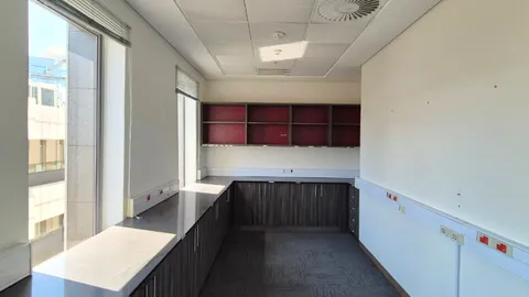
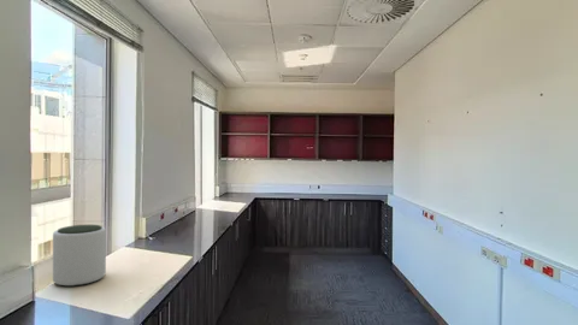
+ plant pot [52,224,107,288]
